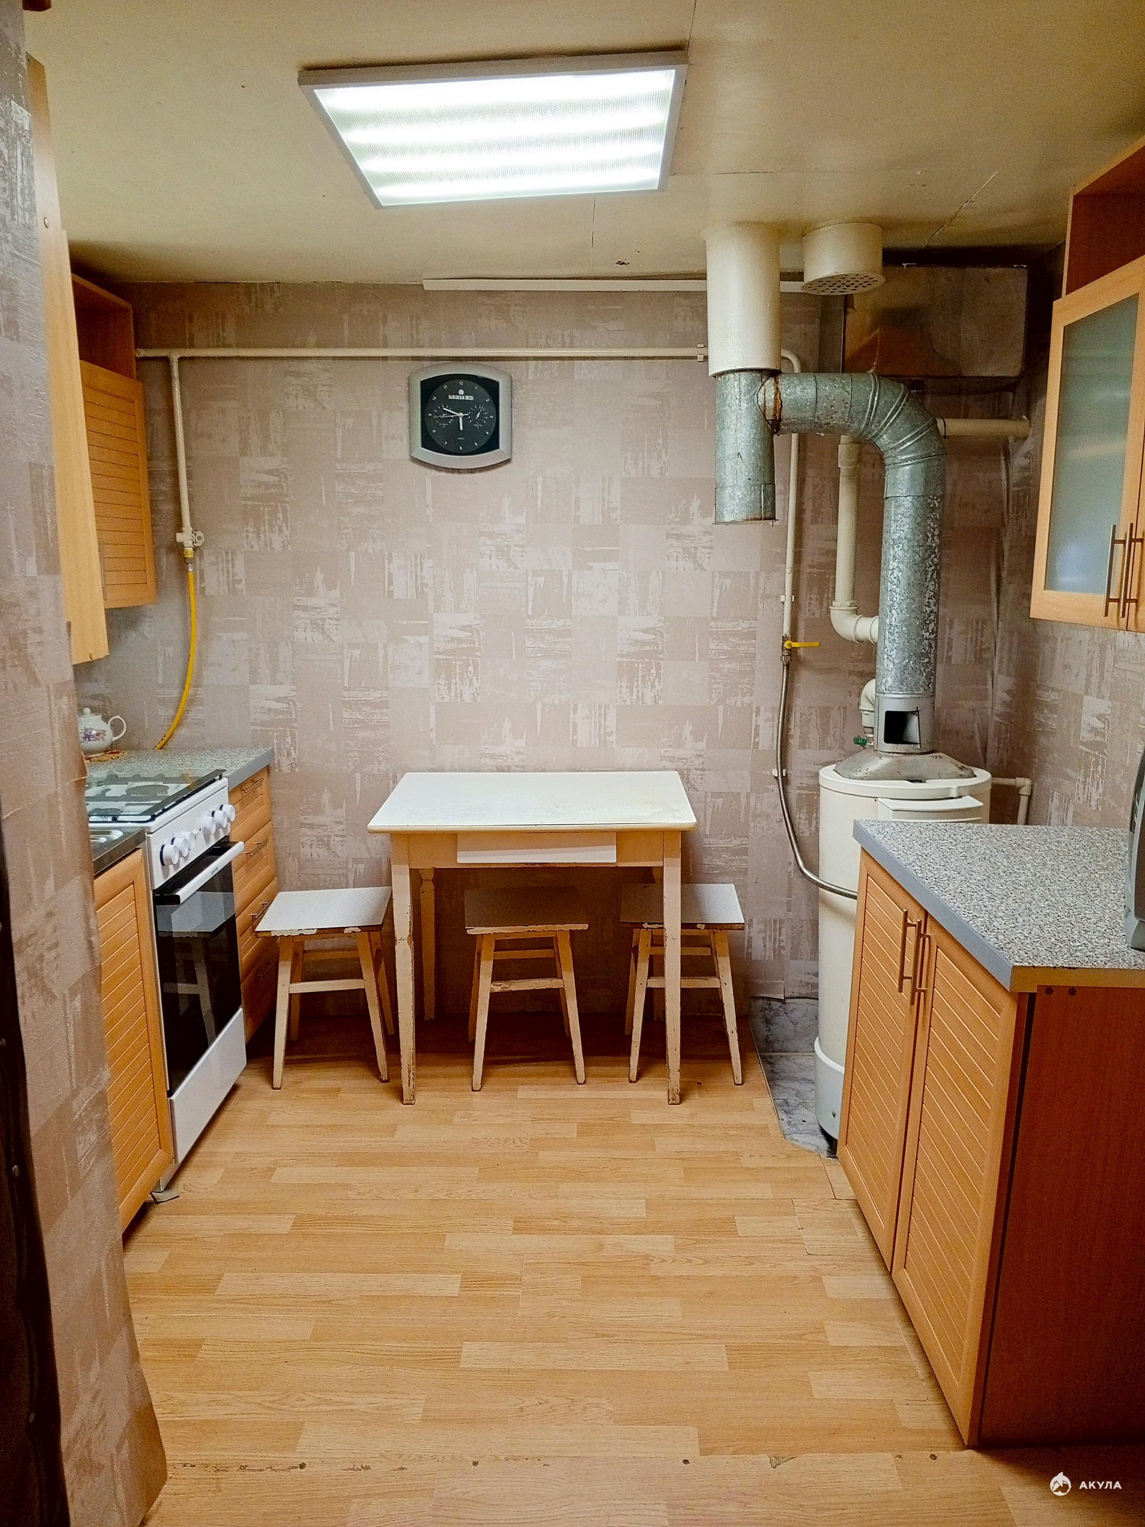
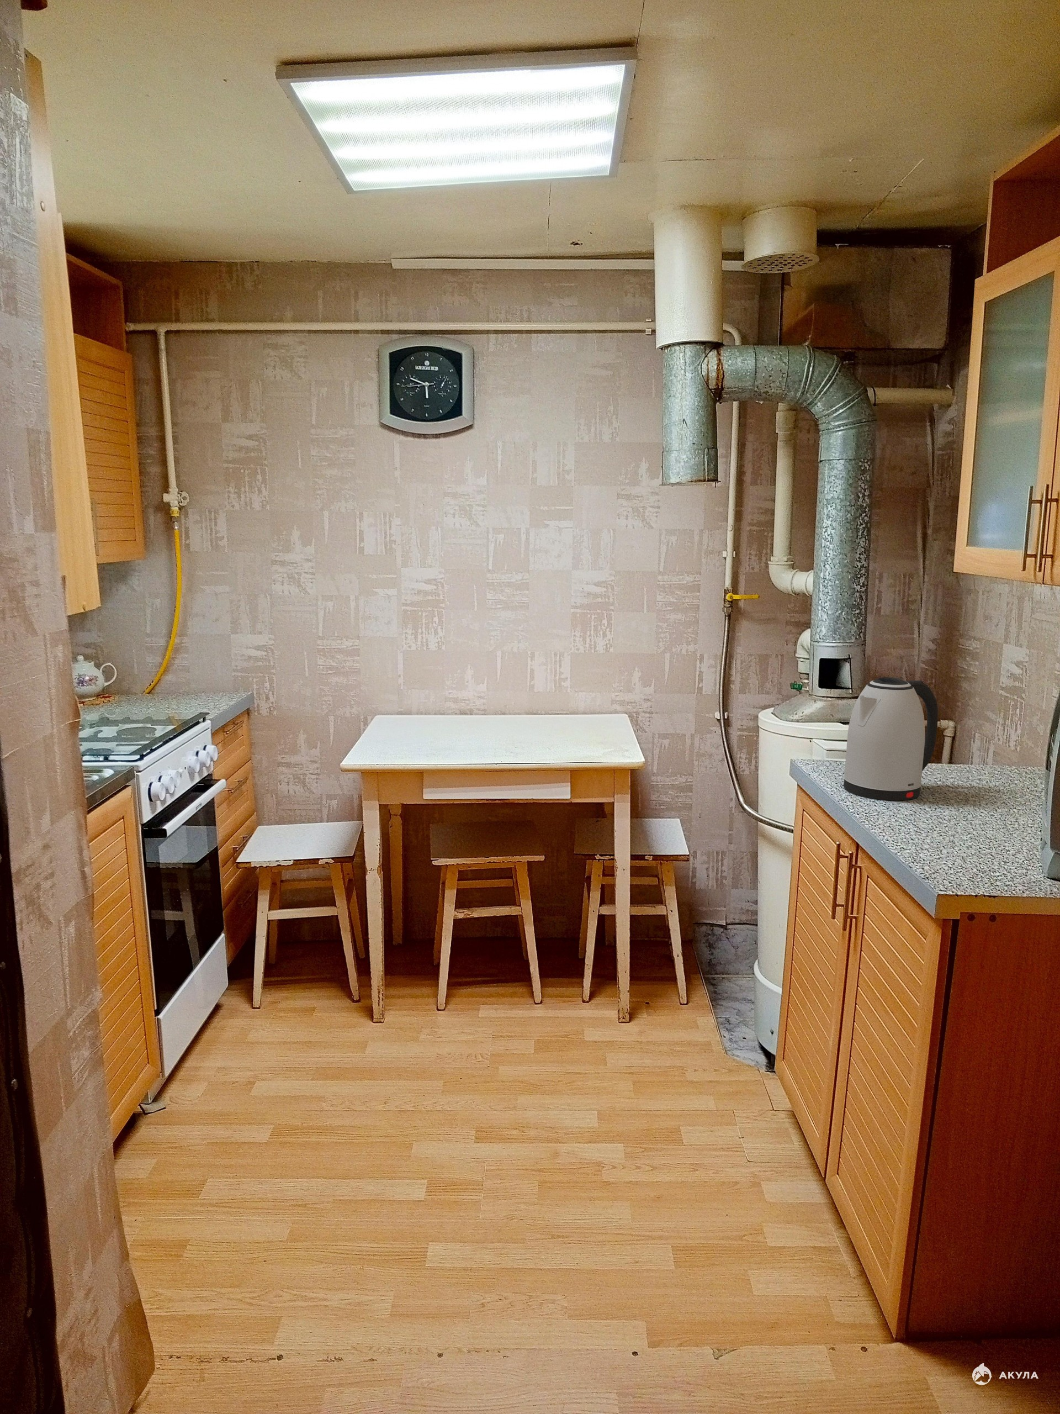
+ kettle [843,677,939,802]
